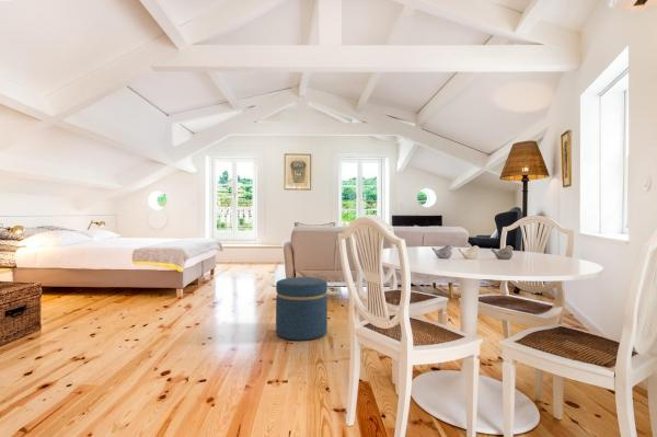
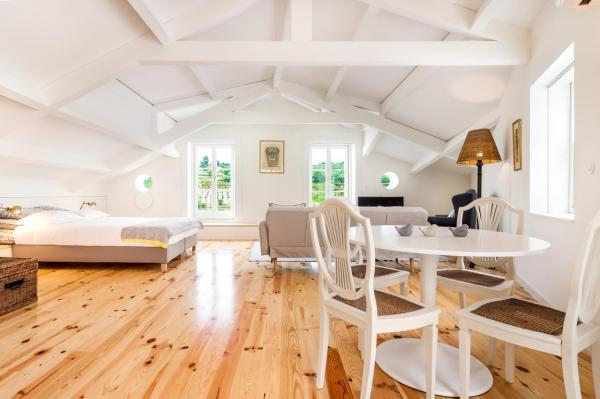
- ottoman [275,276,328,342]
